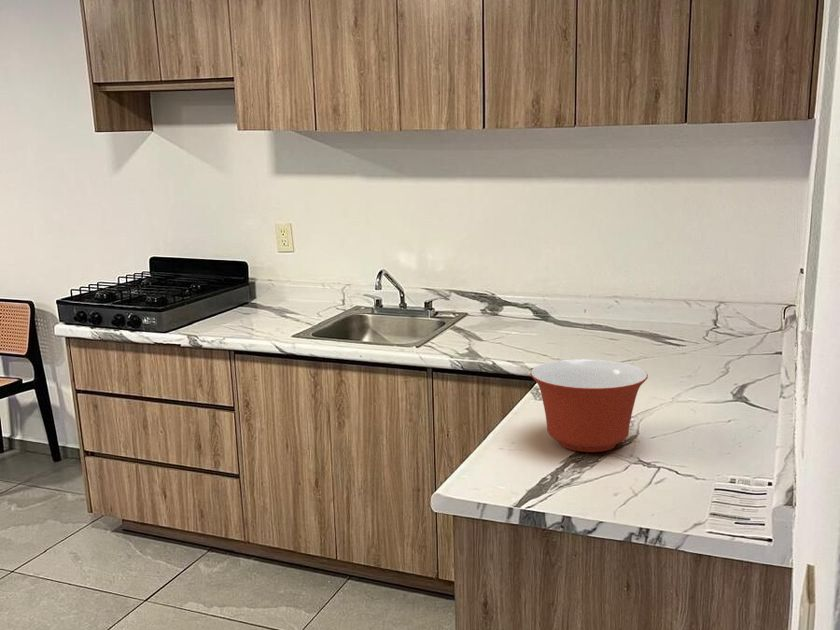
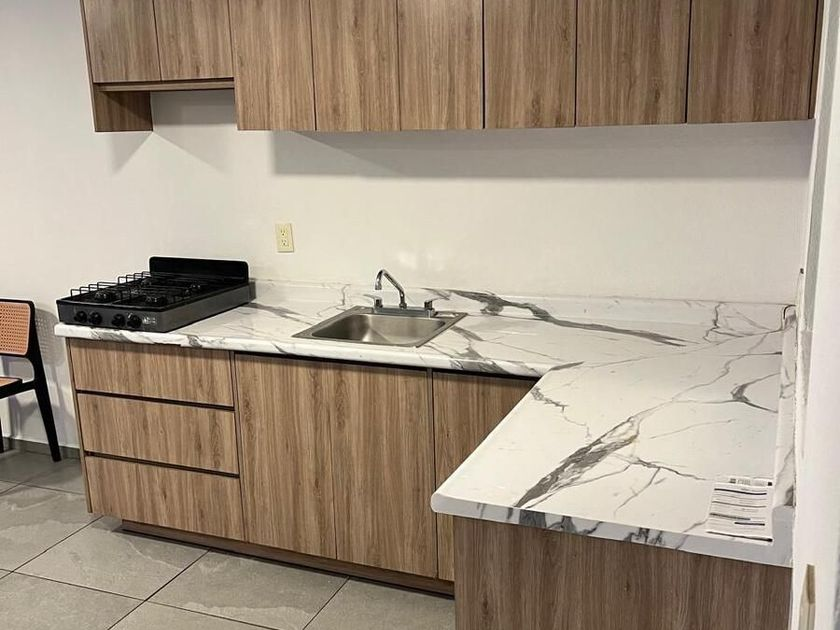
- mixing bowl [530,358,649,453]
